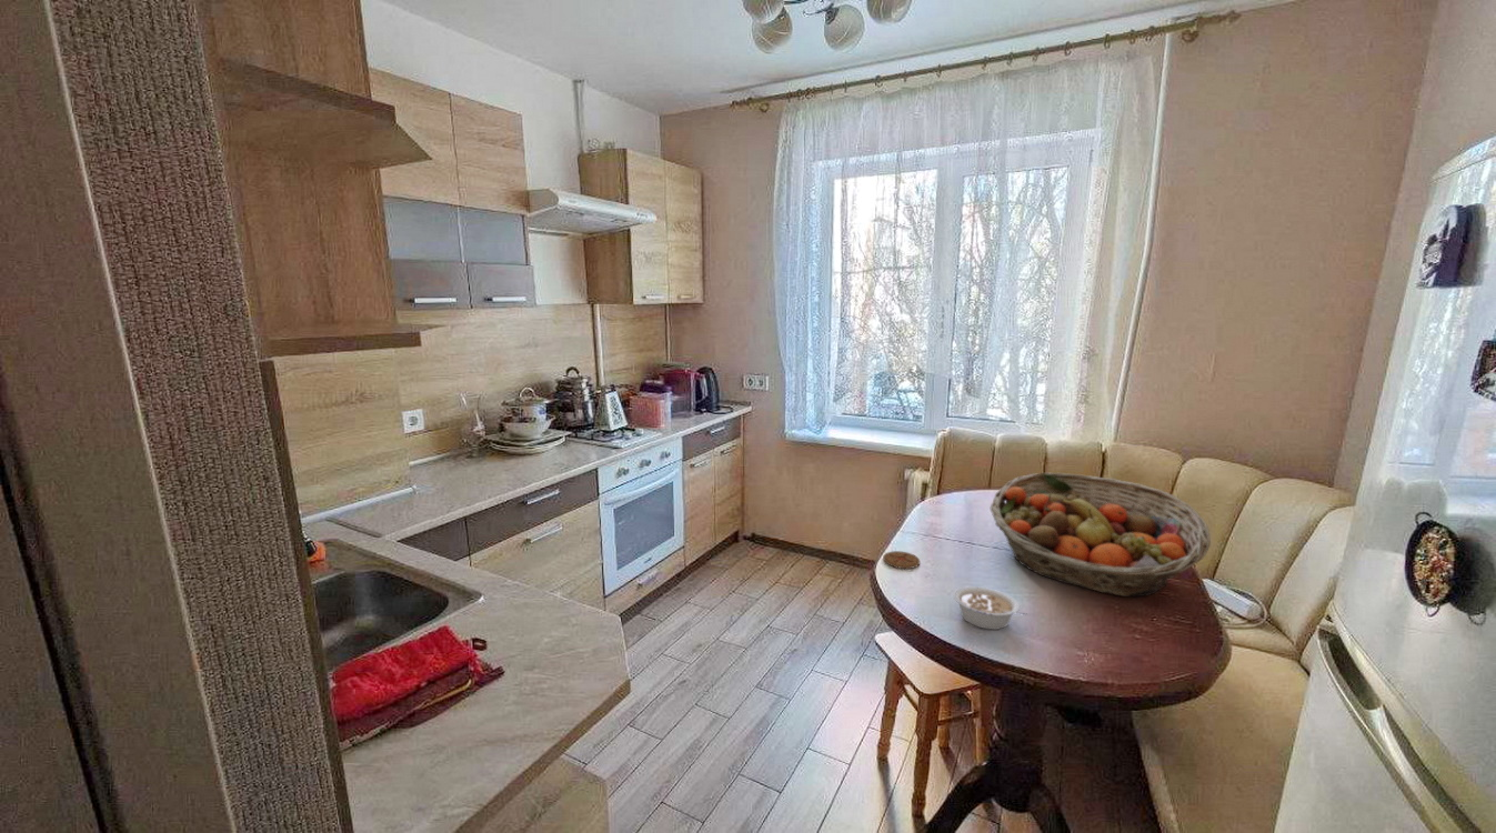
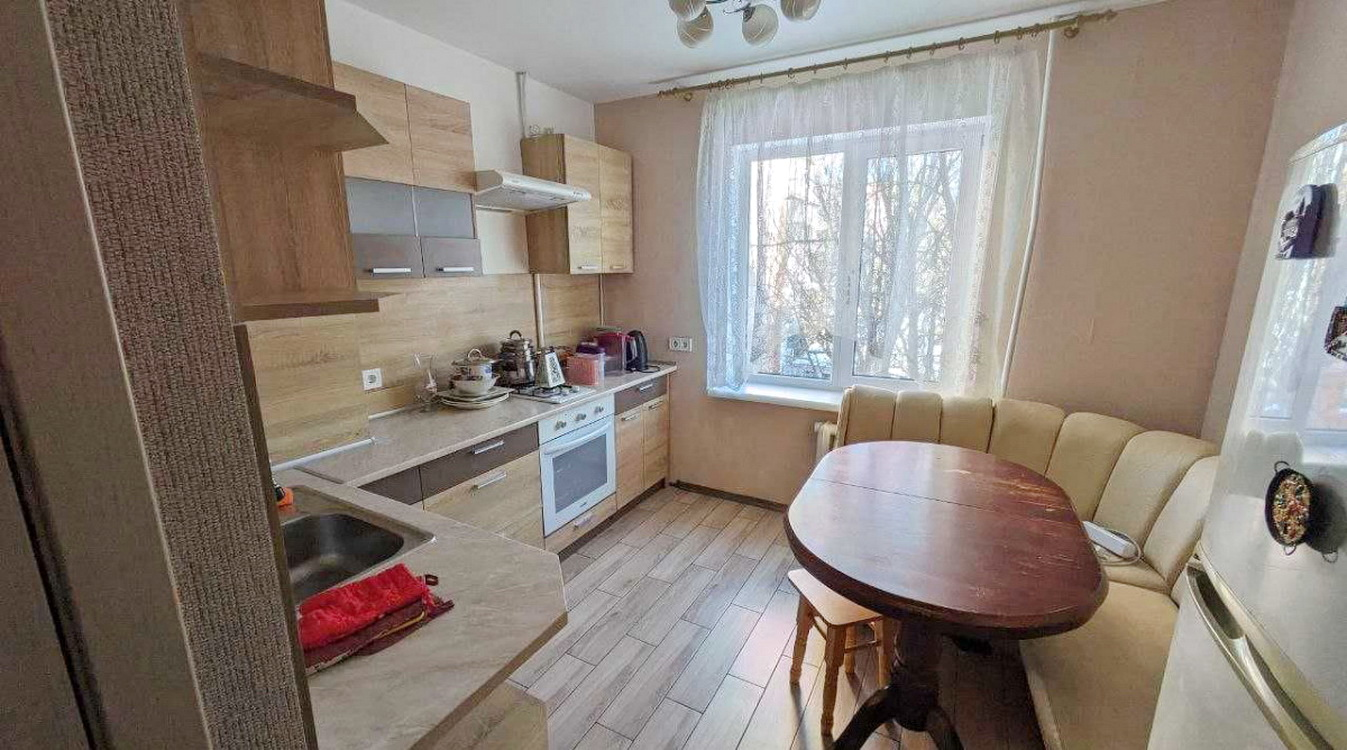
- coaster [882,550,921,570]
- fruit basket [990,471,1212,598]
- legume [953,585,1027,631]
